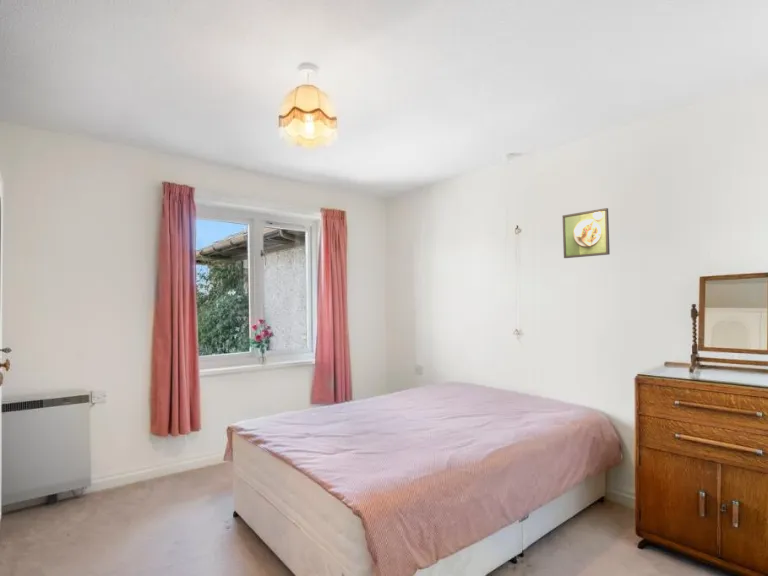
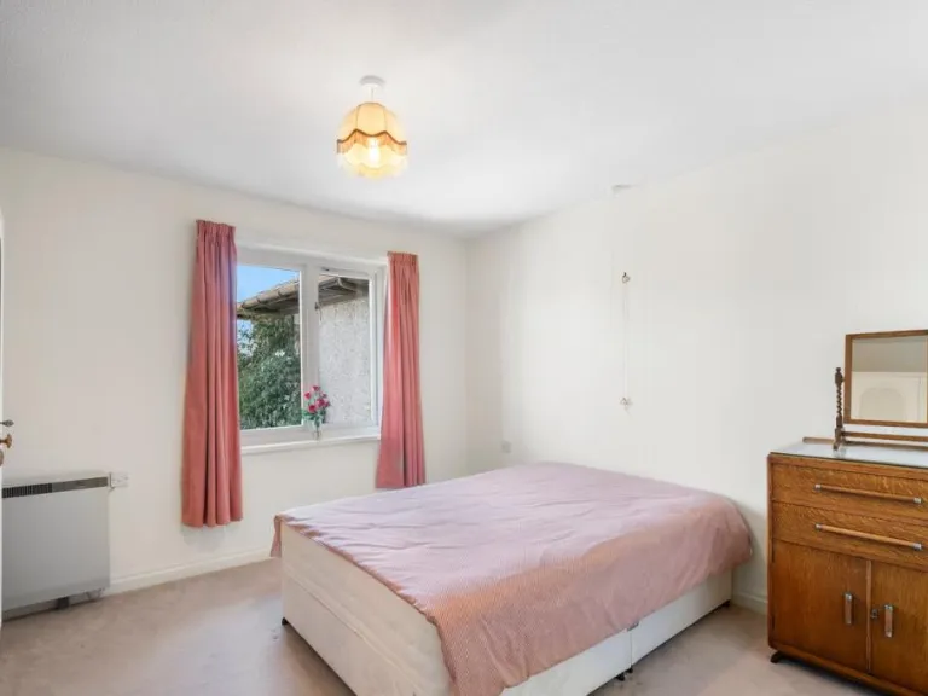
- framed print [562,207,611,259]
